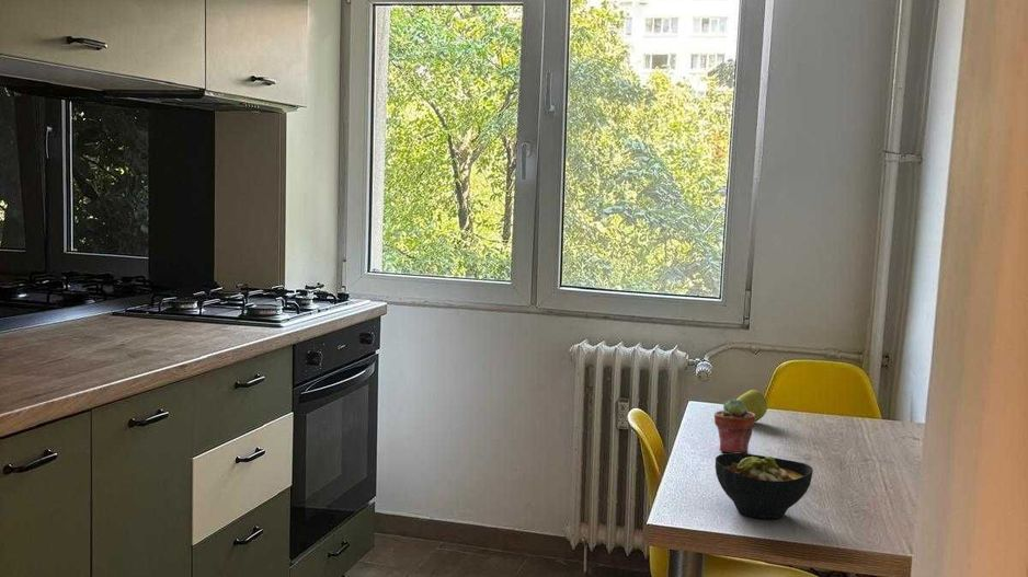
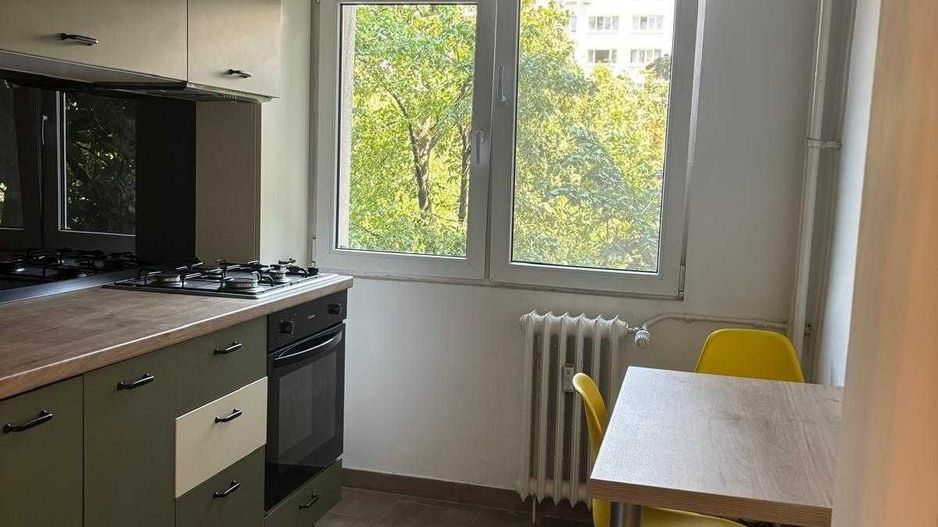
- bowl [715,452,814,520]
- apple [736,389,768,423]
- potted succulent [713,397,756,454]
